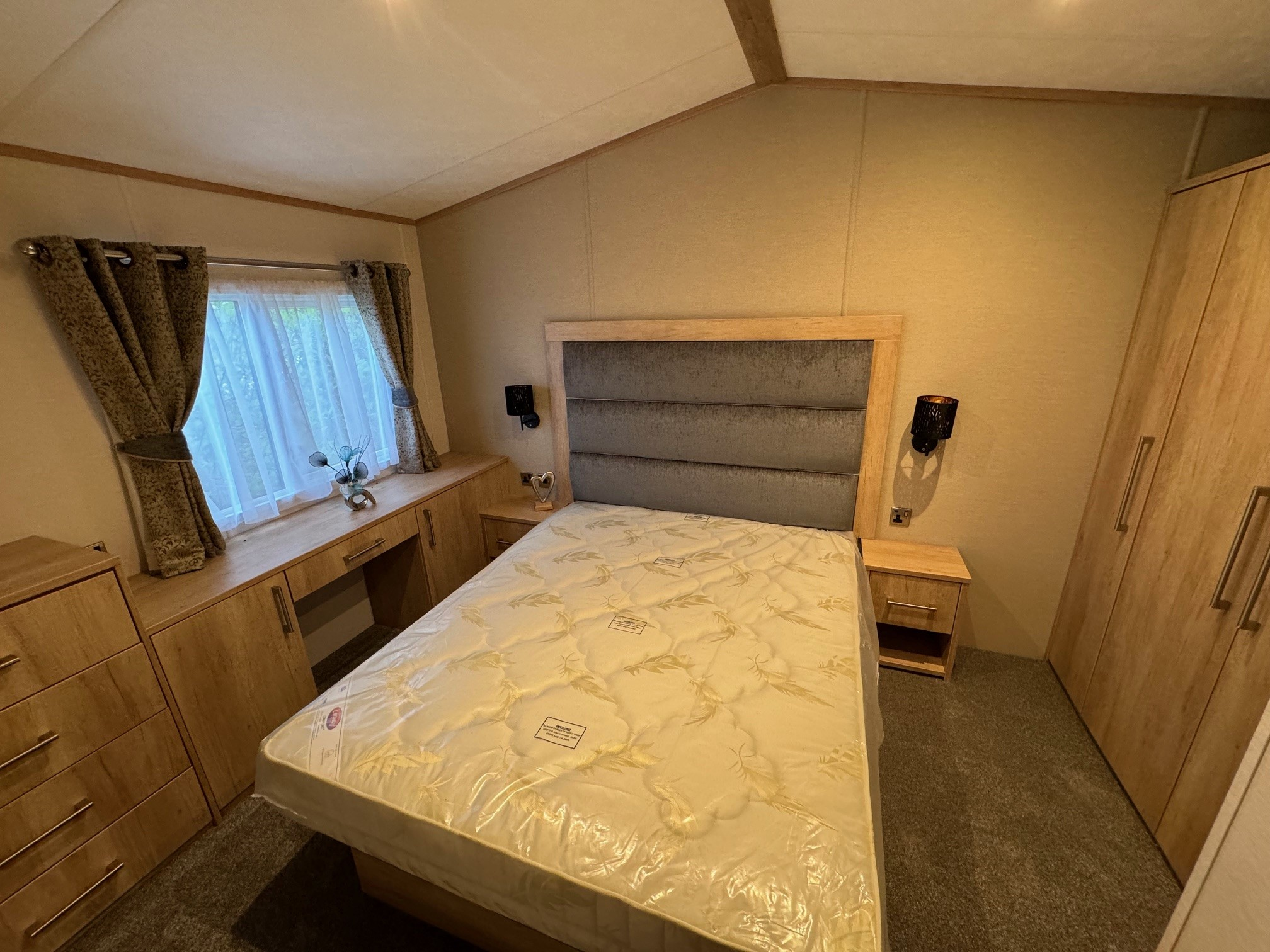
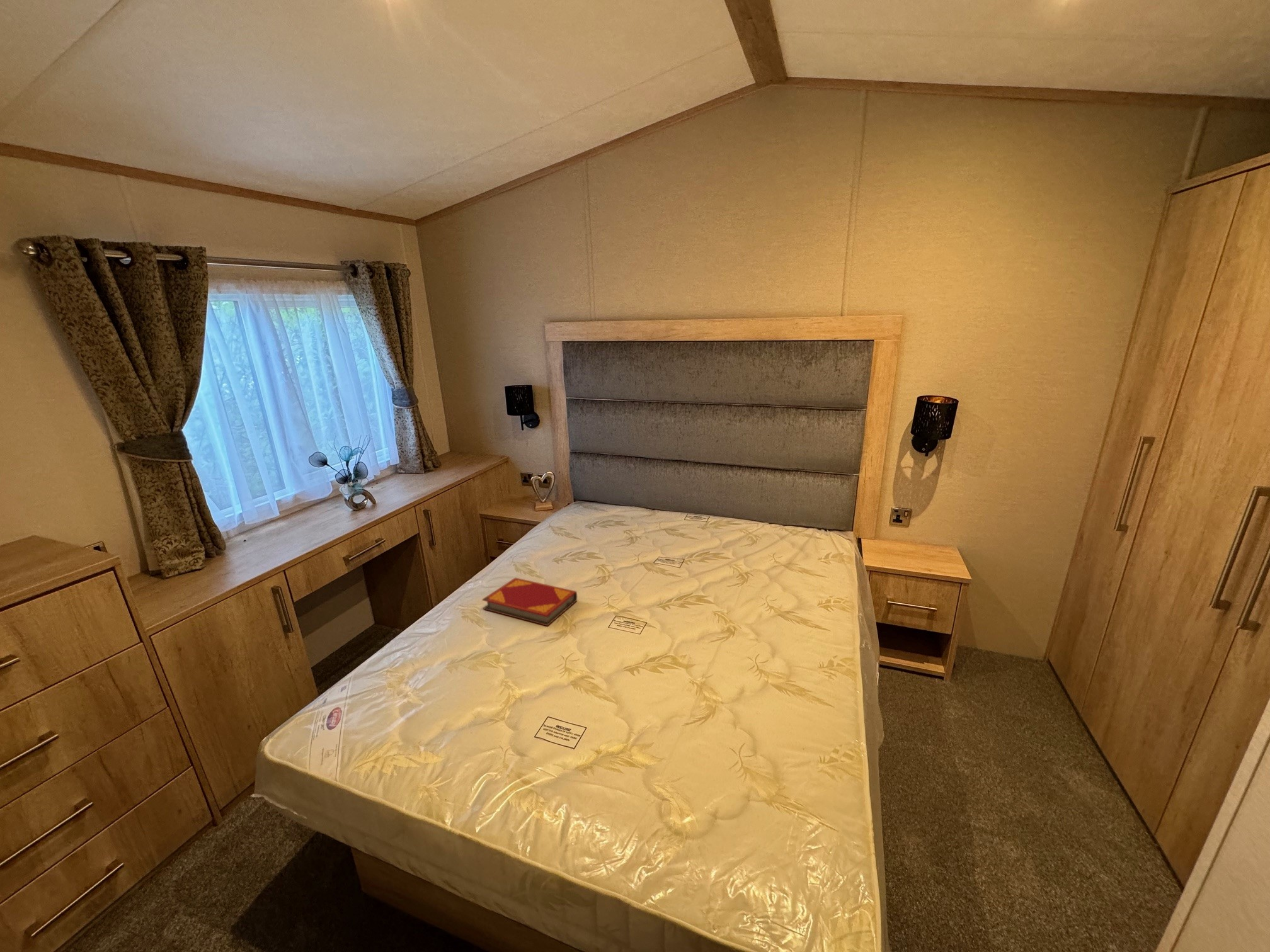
+ hardback book [481,577,578,626]
